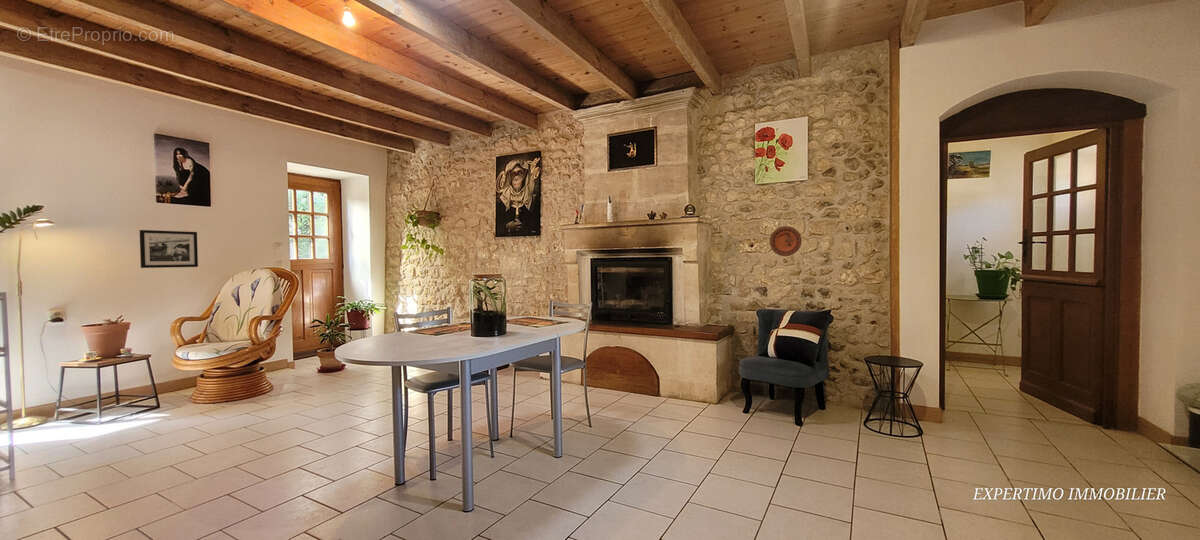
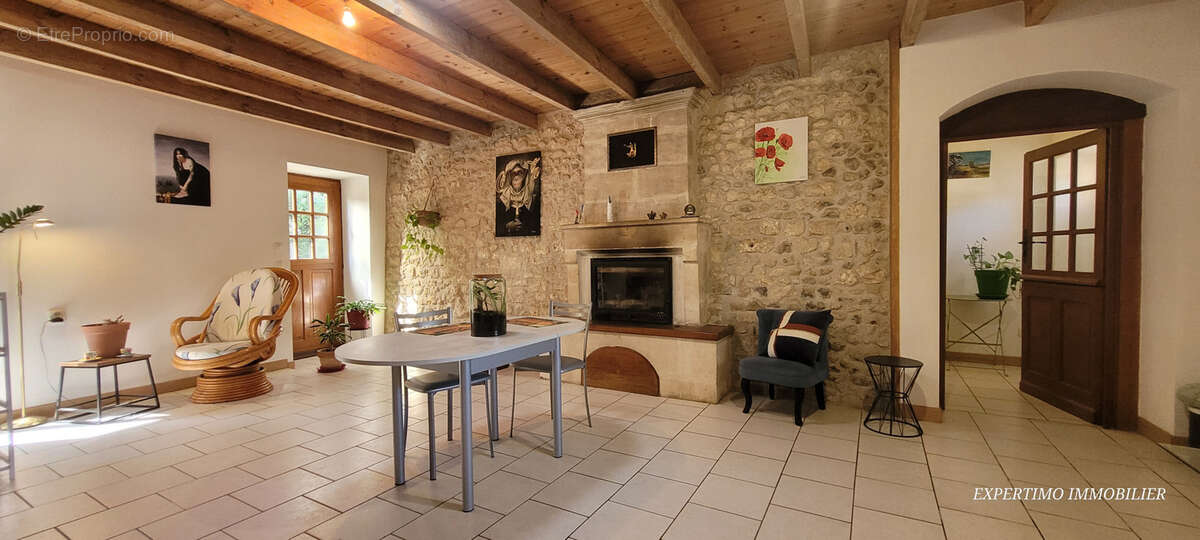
- picture frame [139,229,199,269]
- decorative plate [769,225,803,257]
